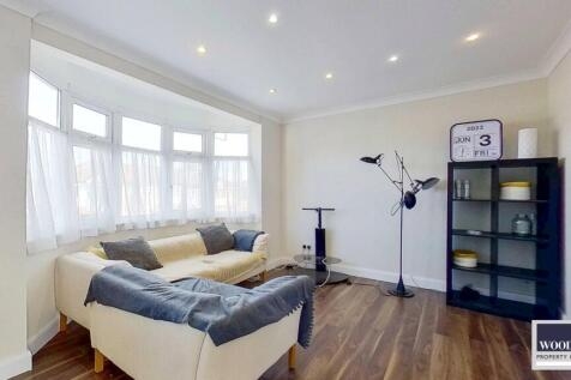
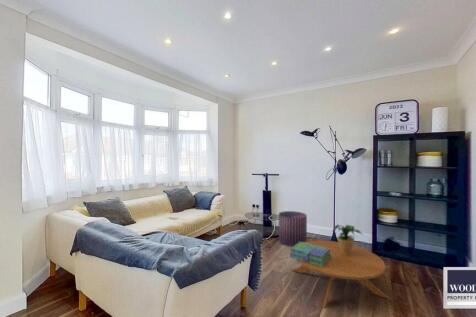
+ coffee table [290,239,392,309]
+ stack of books [288,242,331,267]
+ potted plant [331,224,365,254]
+ pouf [278,210,308,248]
